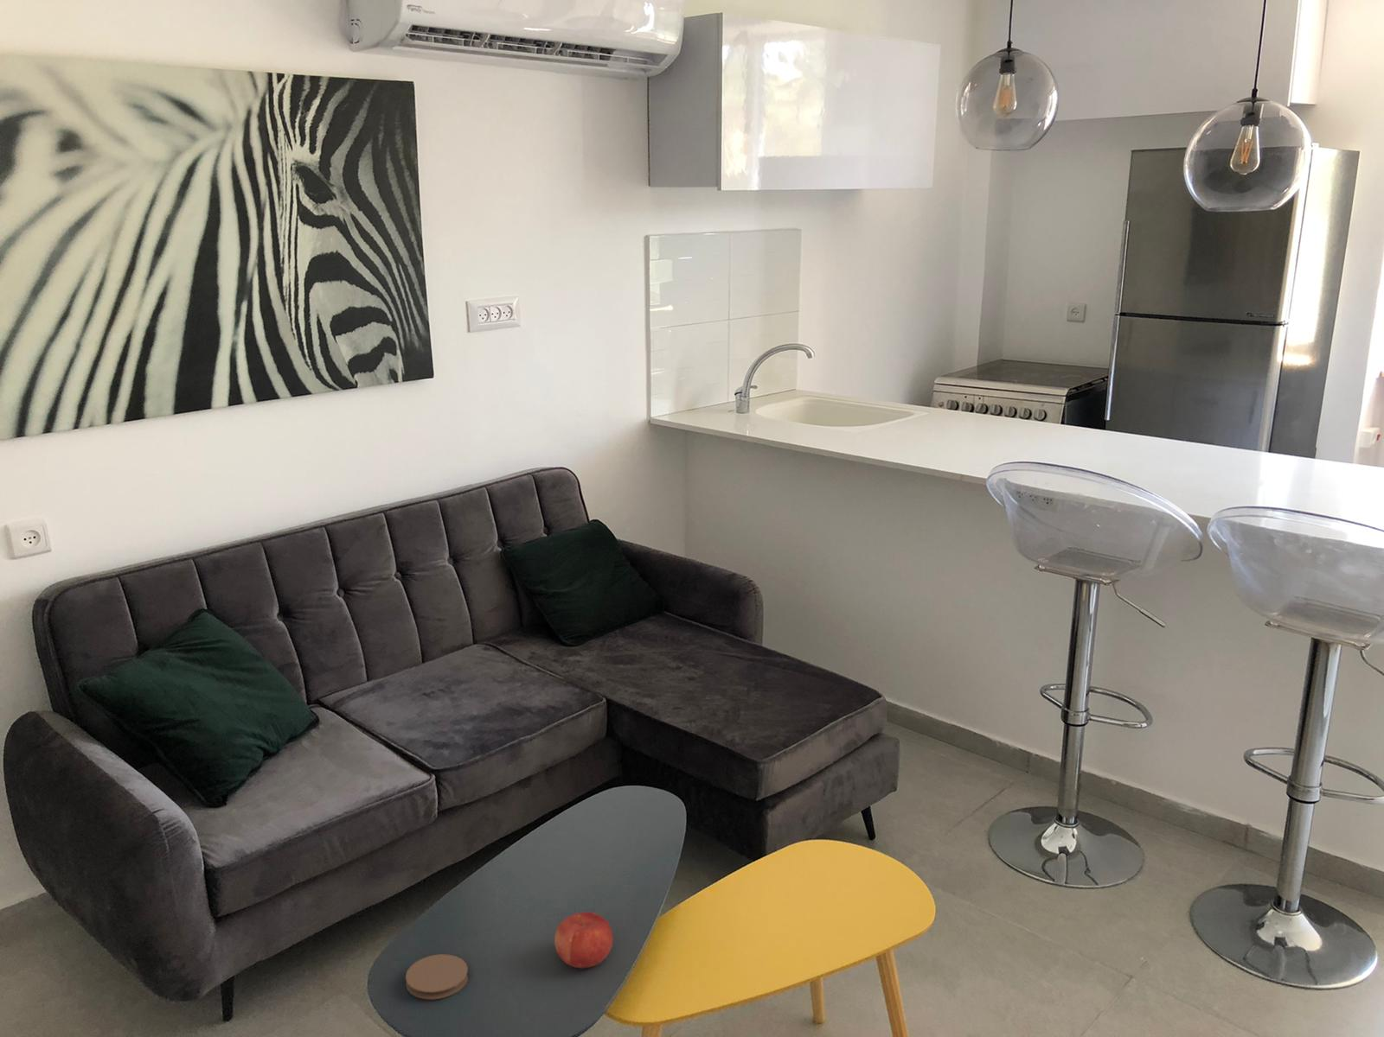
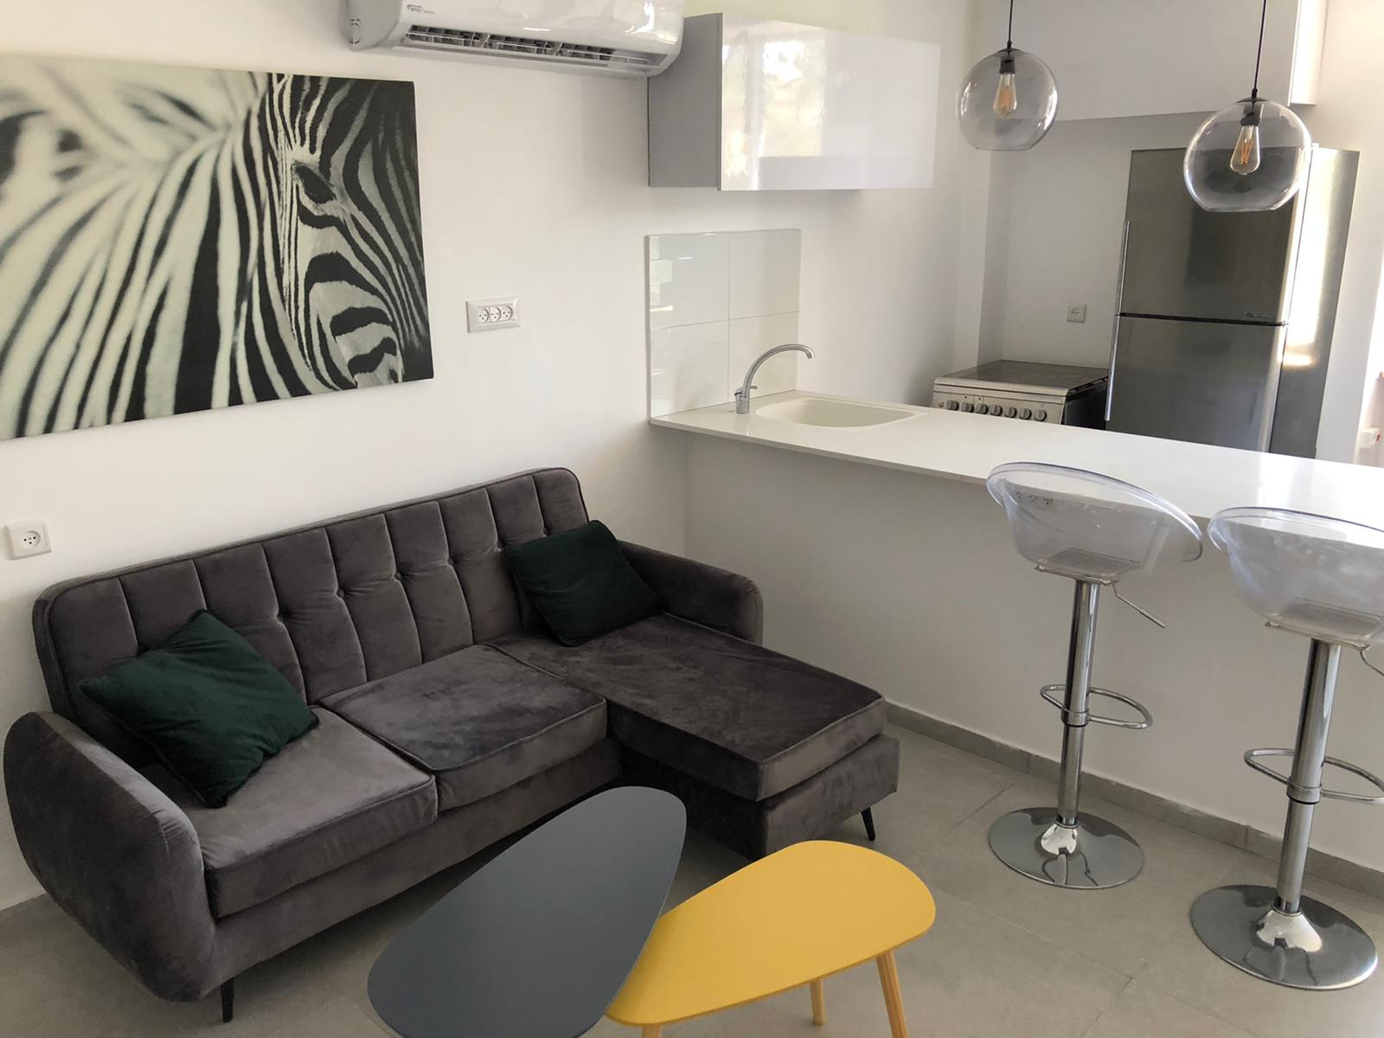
- coaster [404,953,469,1000]
- fruit [554,911,615,968]
